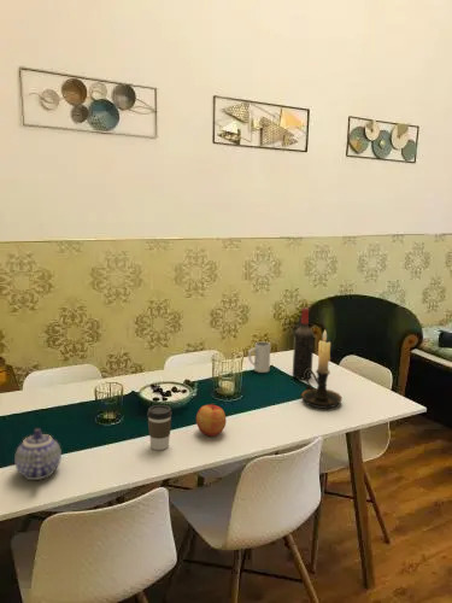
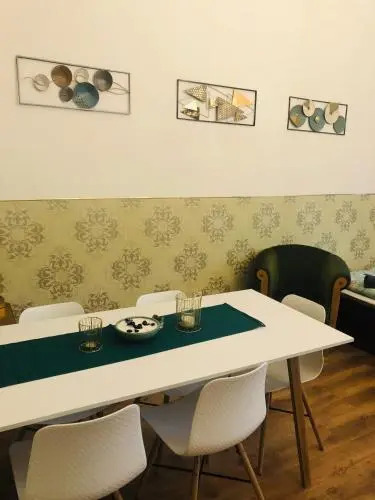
- teapot [13,427,63,481]
- candle holder [300,329,344,409]
- coffee cup [146,404,174,451]
- wine bottle [292,306,315,380]
- mug [247,341,271,374]
- apple [195,403,228,438]
